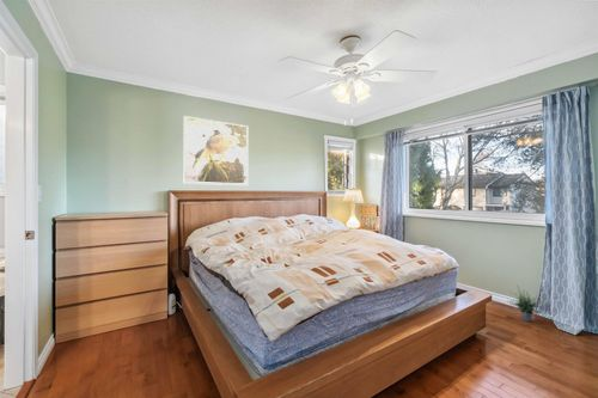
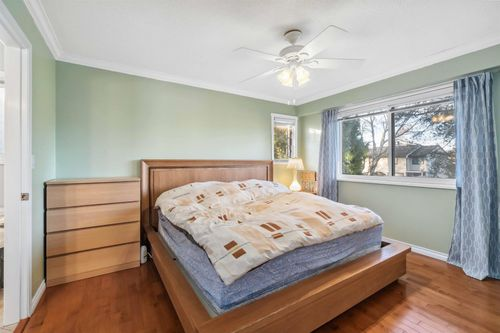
- potted plant [505,281,547,323]
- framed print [183,115,249,186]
